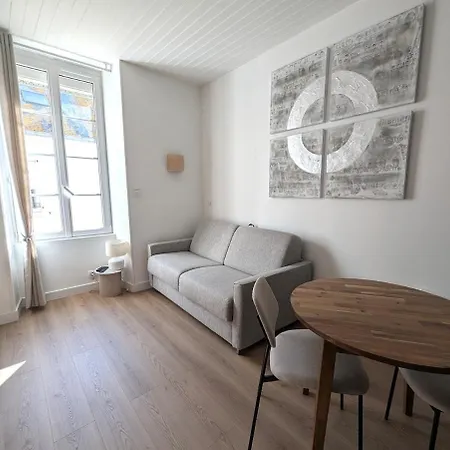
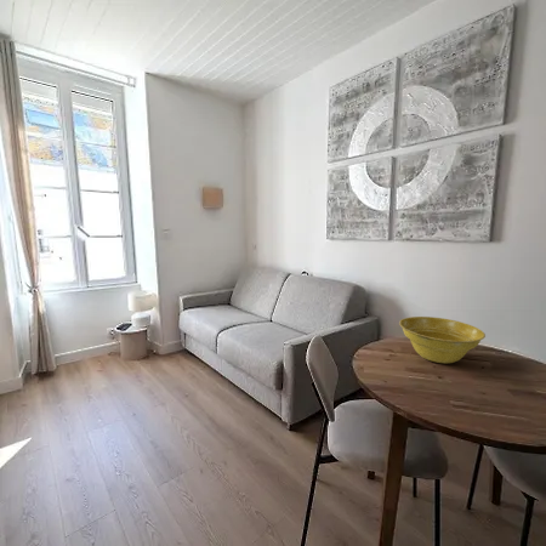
+ planter bowl [398,315,487,364]
